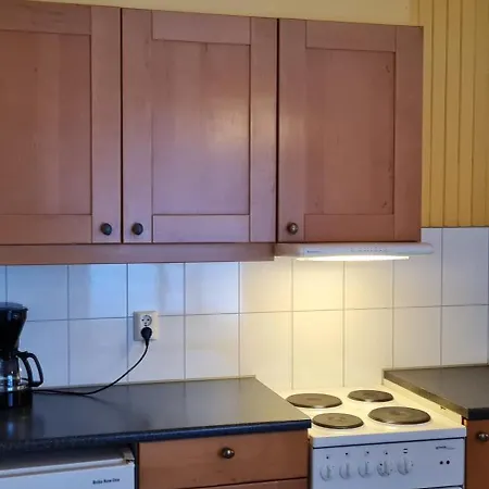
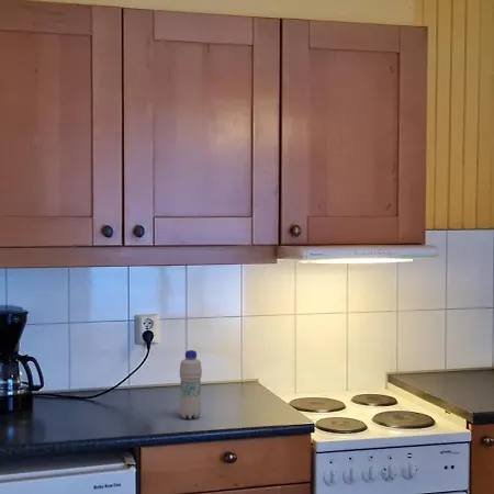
+ bottle [179,349,203,420]
